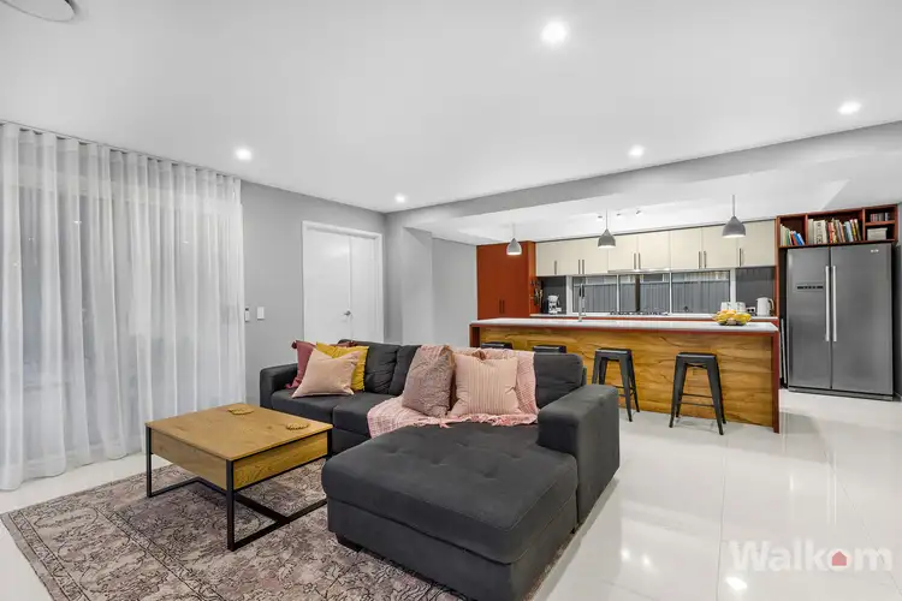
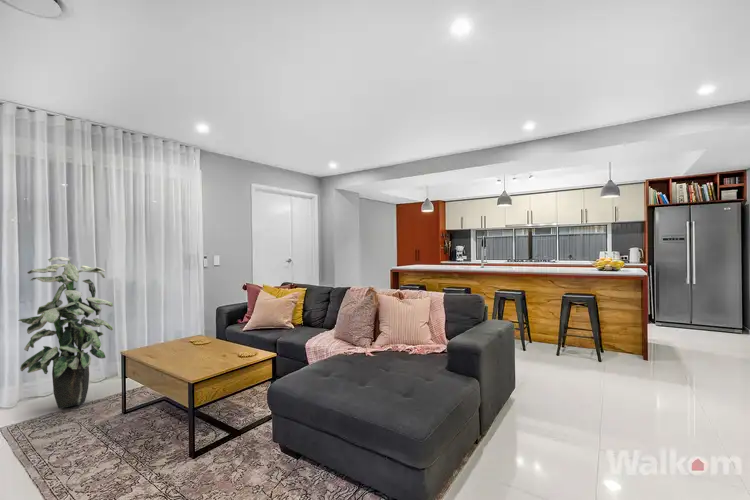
+ indoor plant [17,256,114,409]
